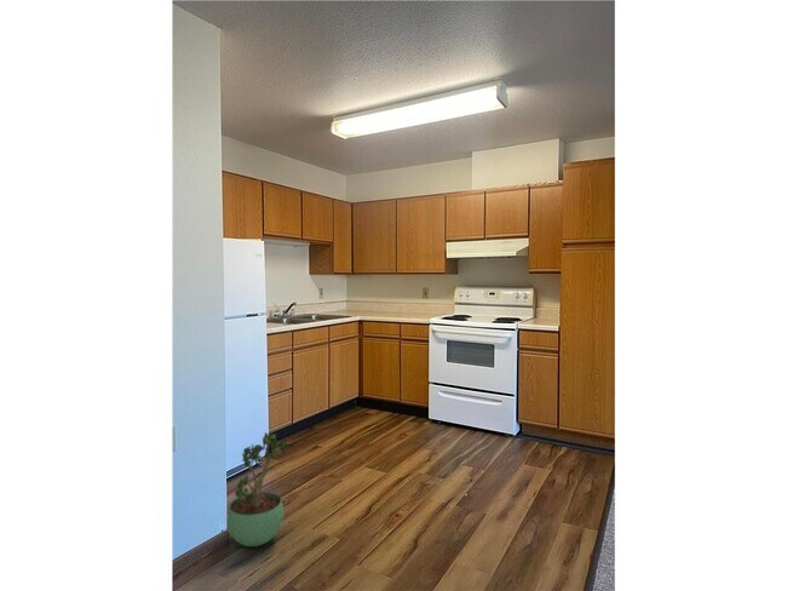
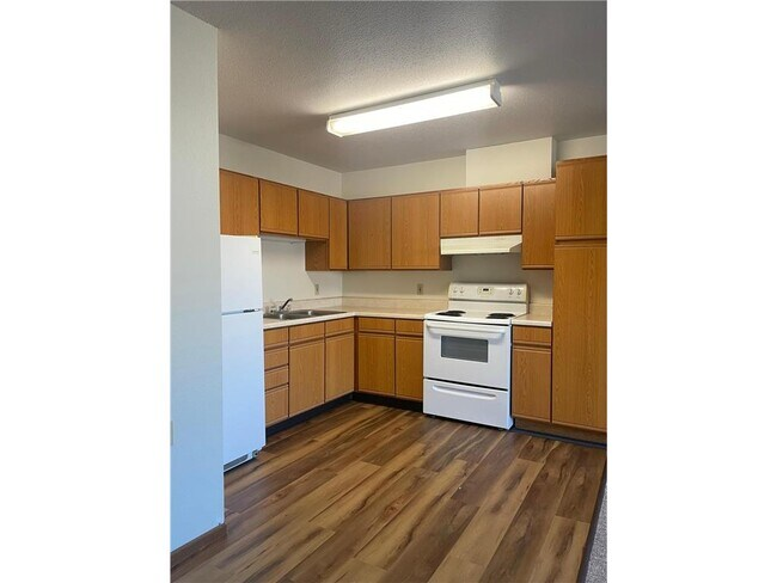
- potted plant [225,431,289,547]
